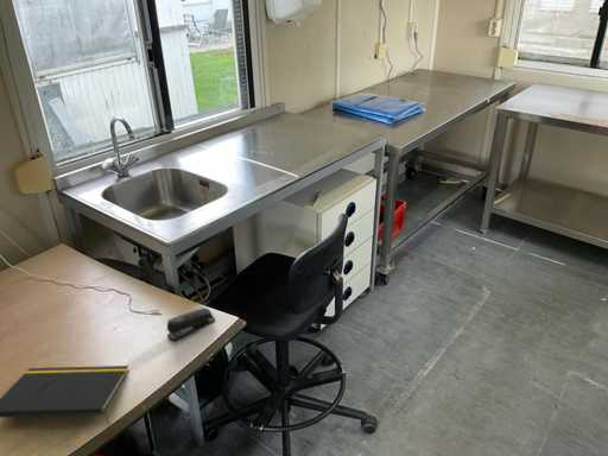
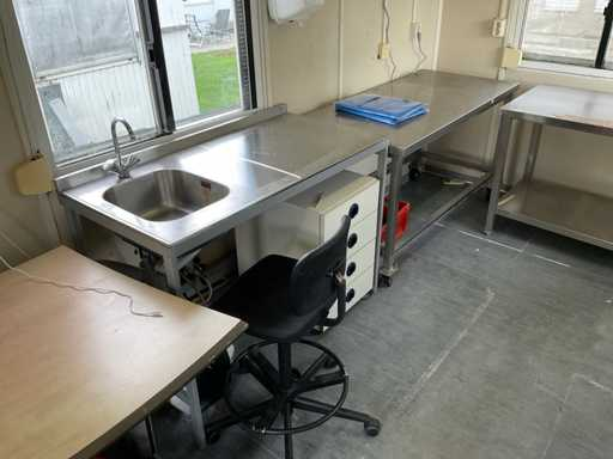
- stapler [166,308,216,342]
- notepad [0,365,129,426]
